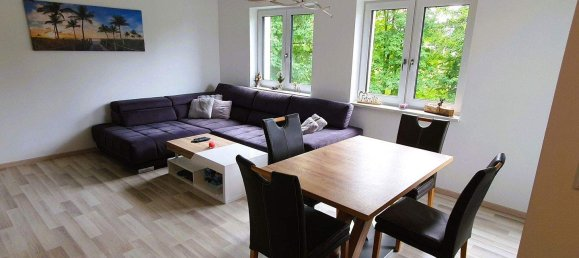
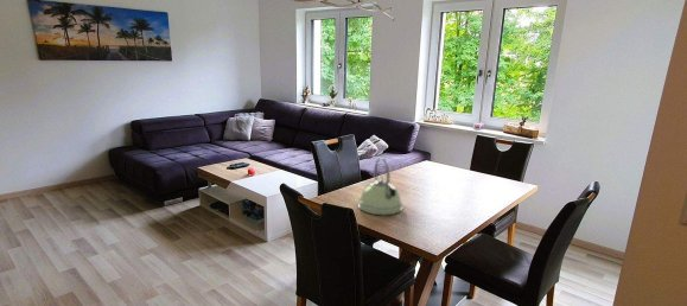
+ kettle [357,157,403,217]
